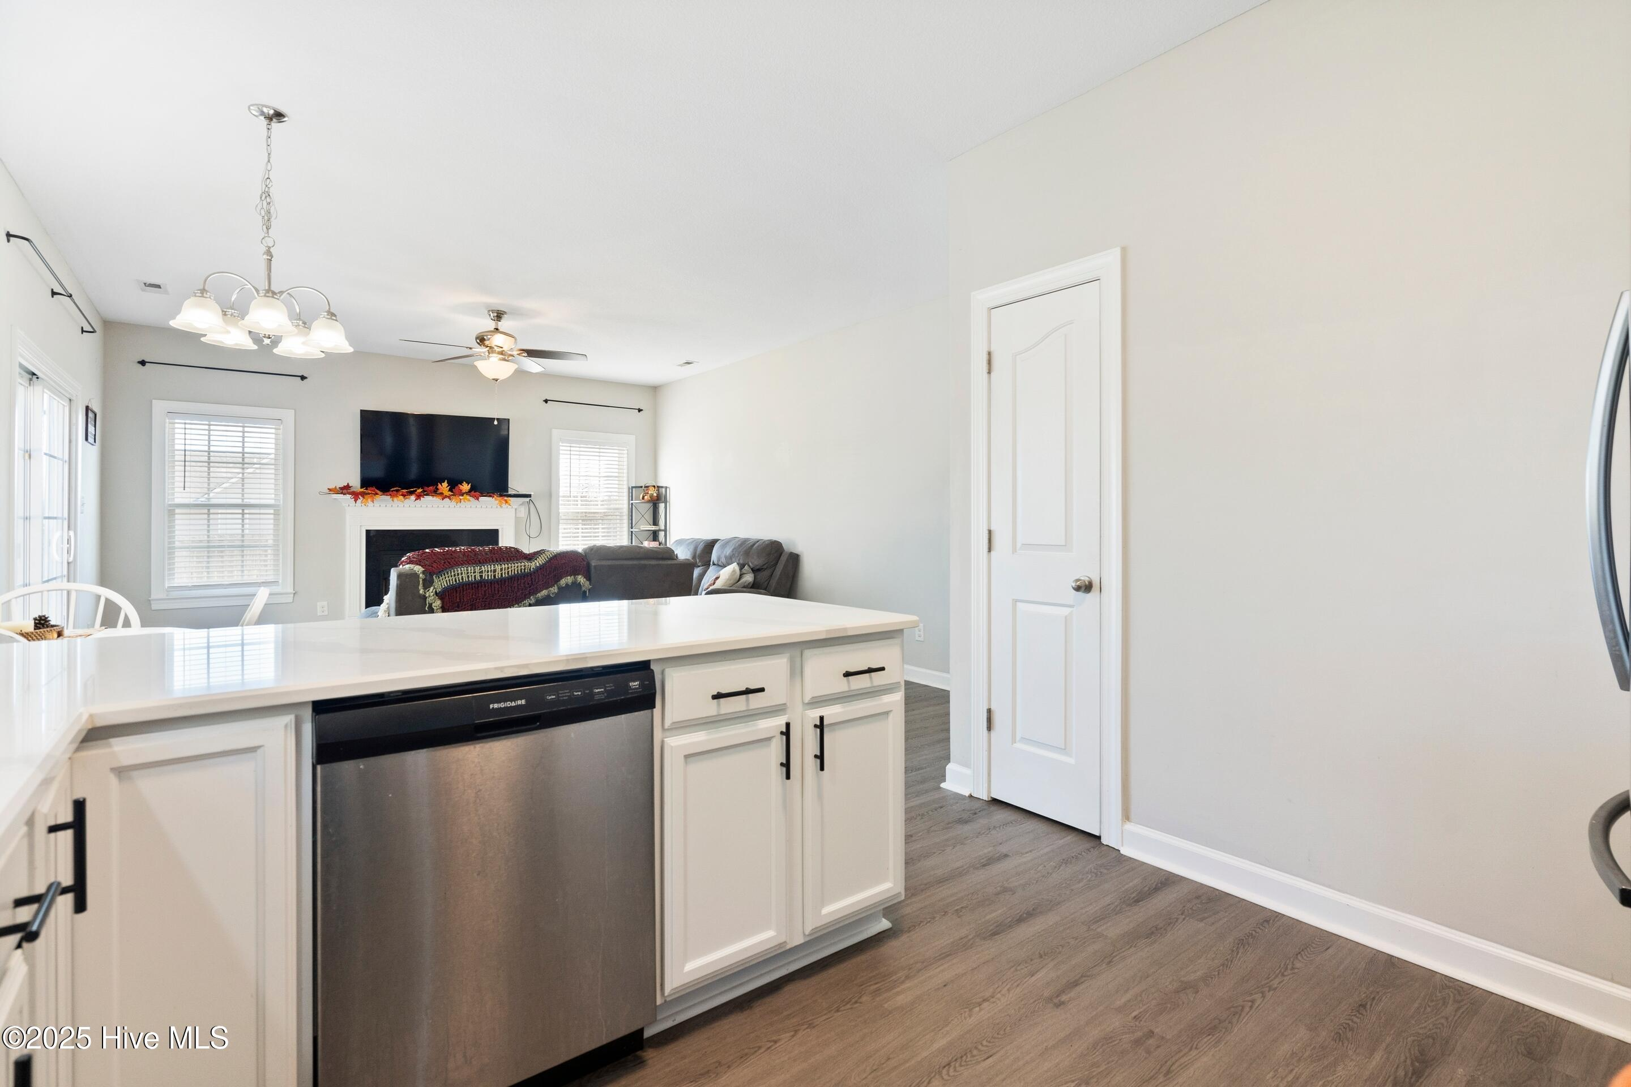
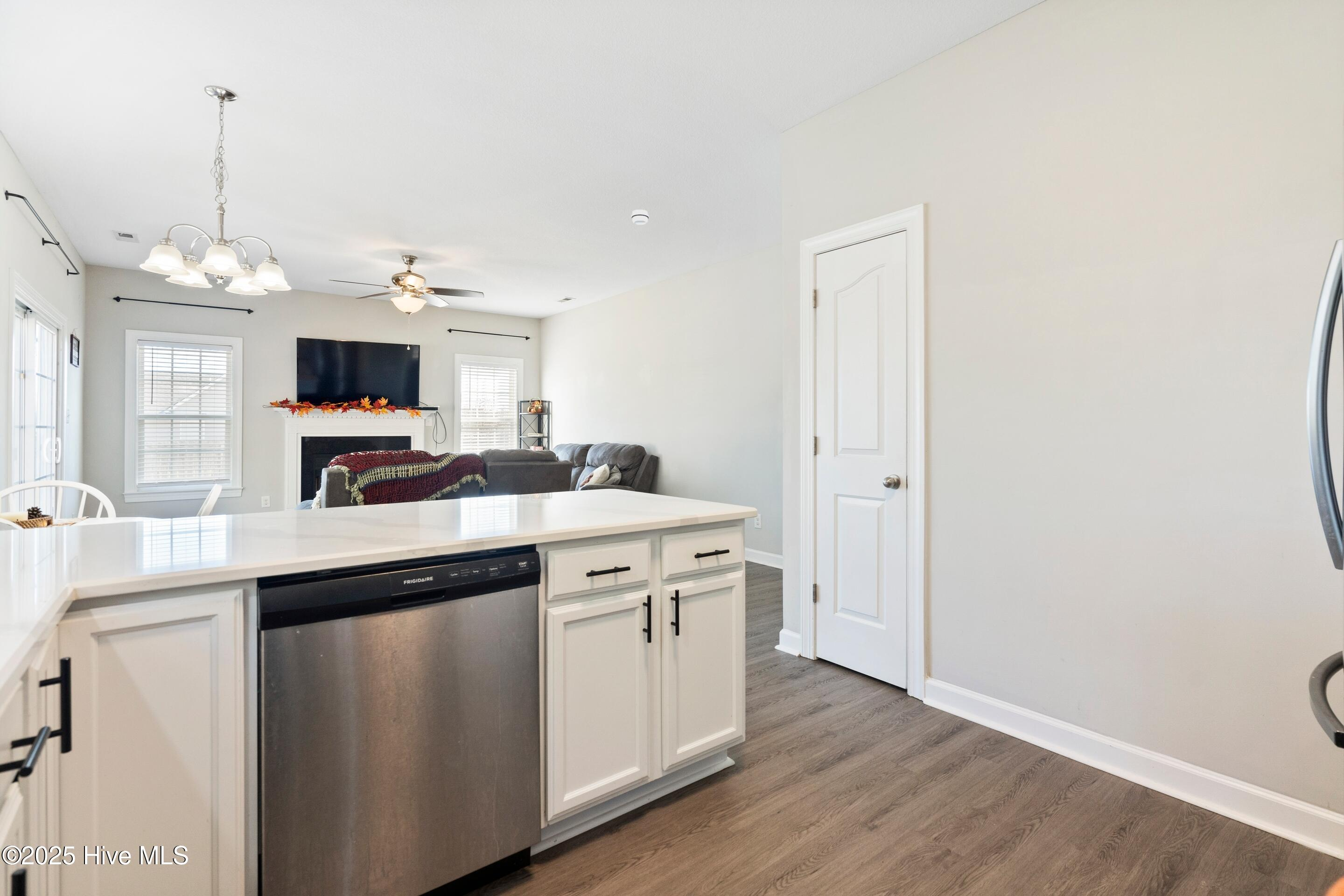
+ smoke detector [631,209,650,225]
